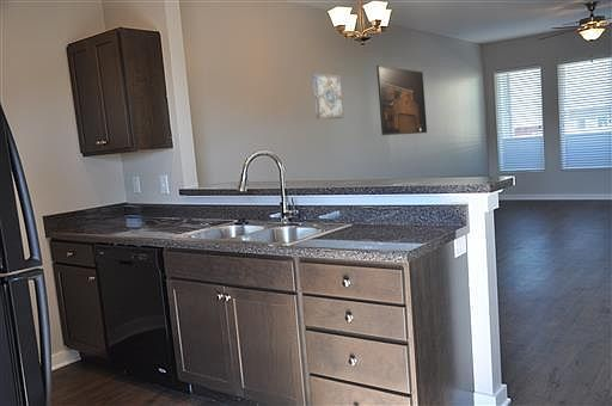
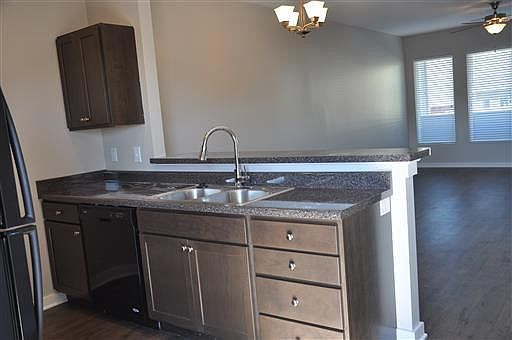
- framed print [375,64,428,136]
- wall art [312,73,345,119]
